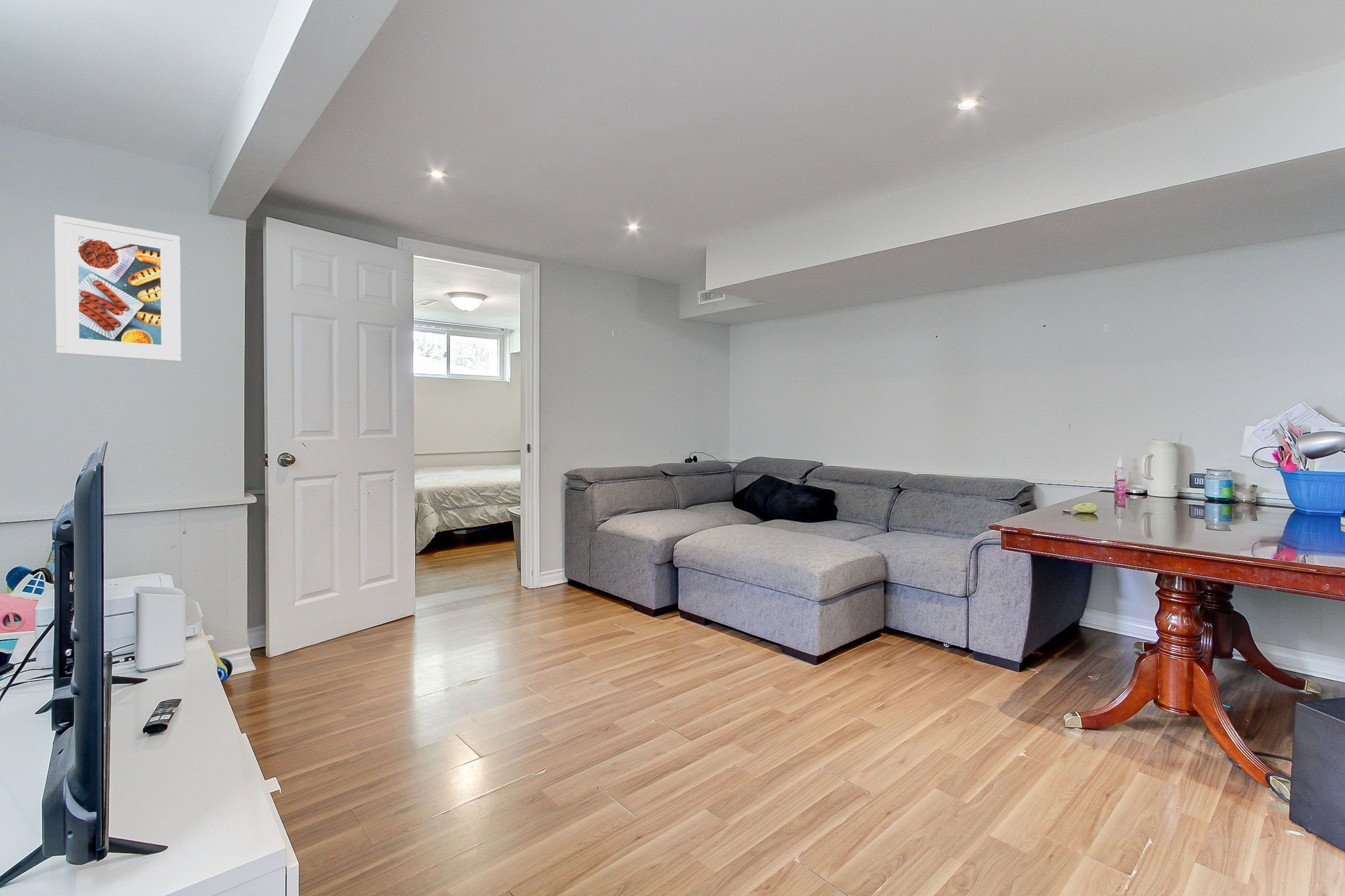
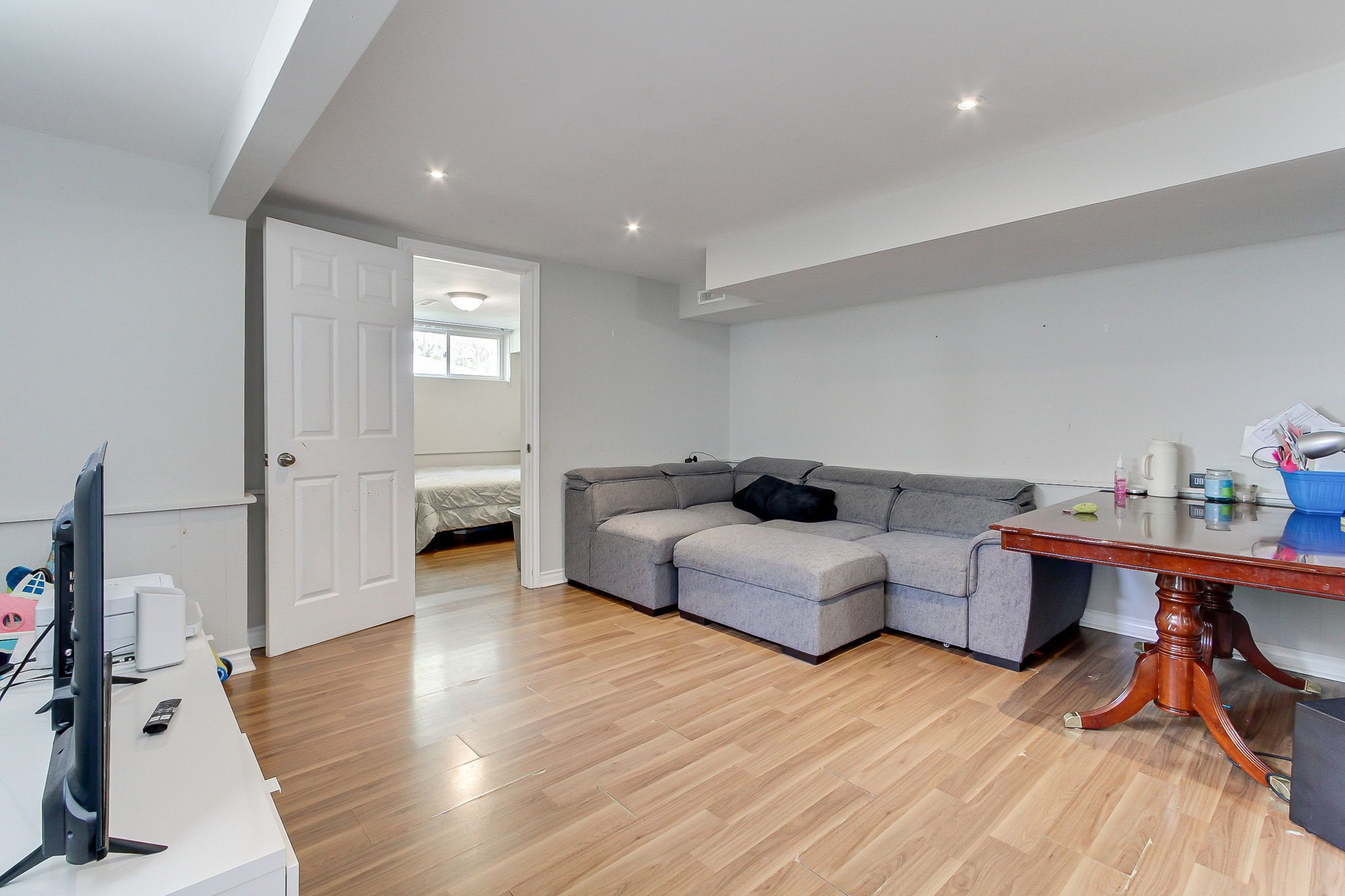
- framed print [54,214,181,362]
